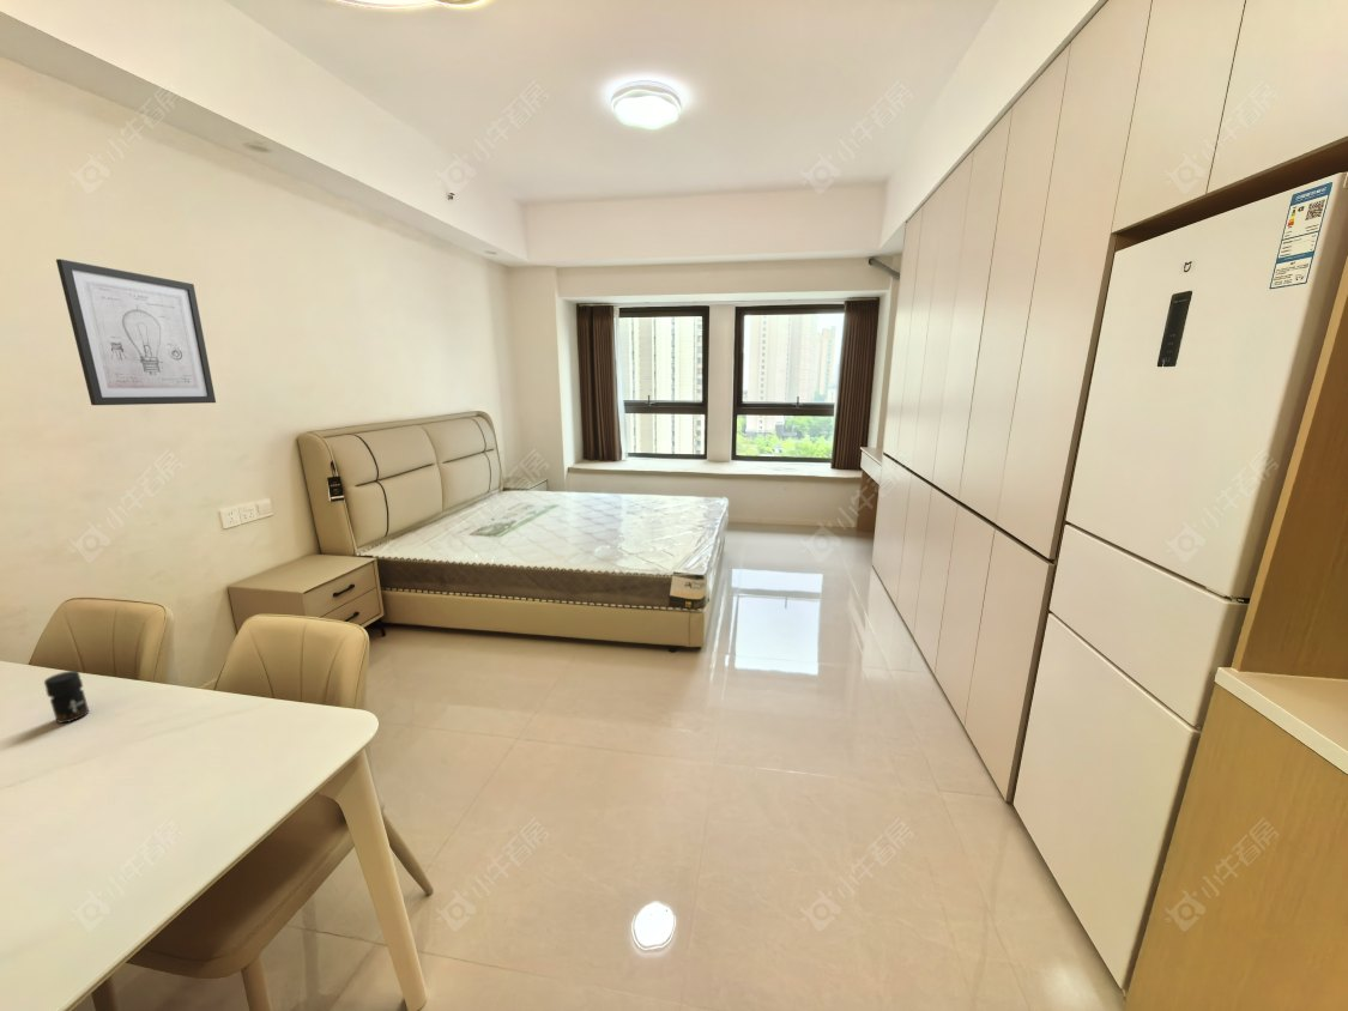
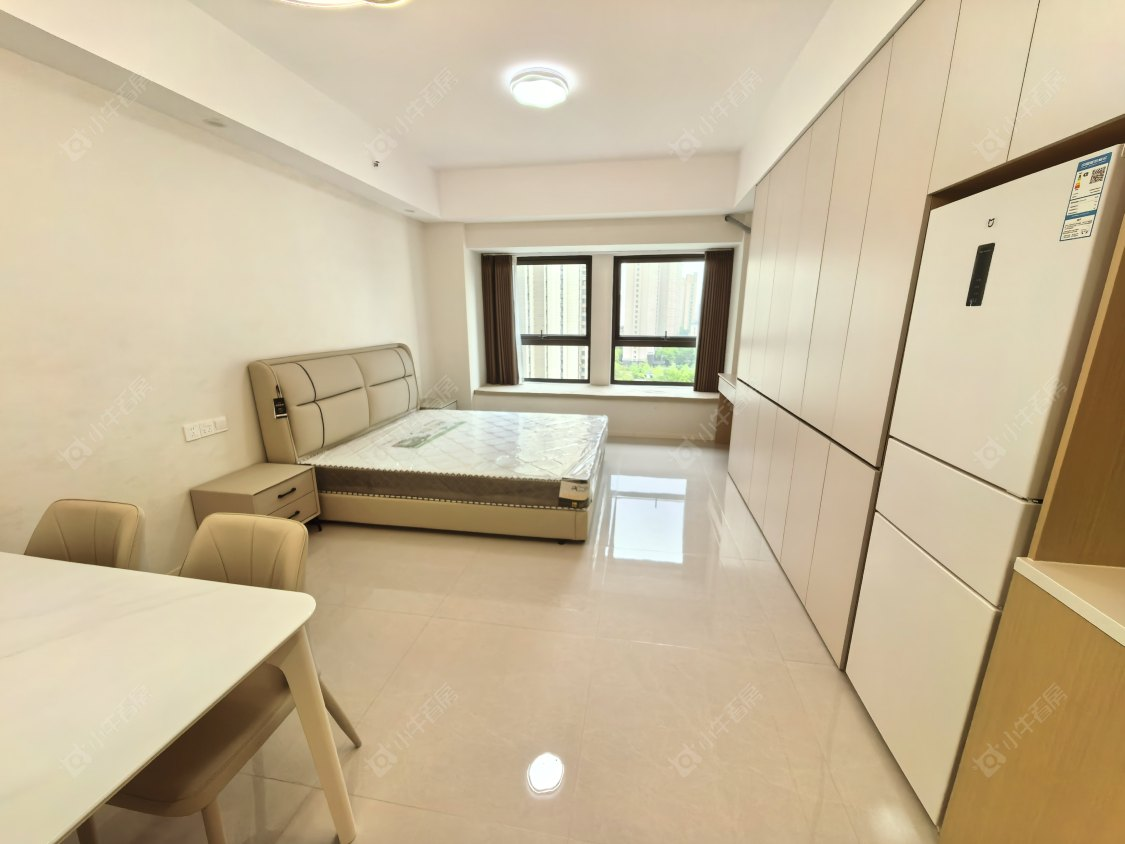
- jar [43,670,90,725]
- wall art [55,258,217,406]
